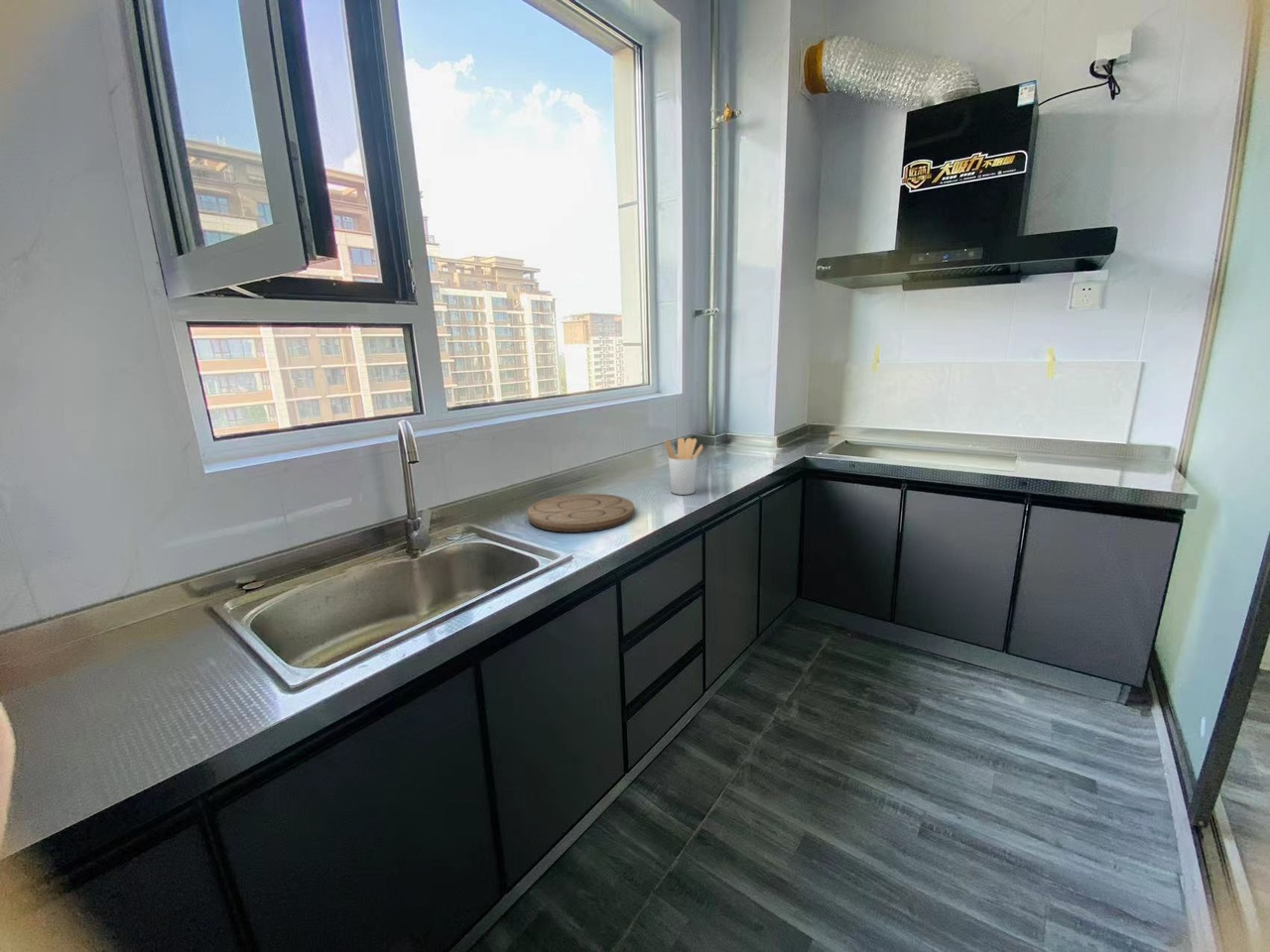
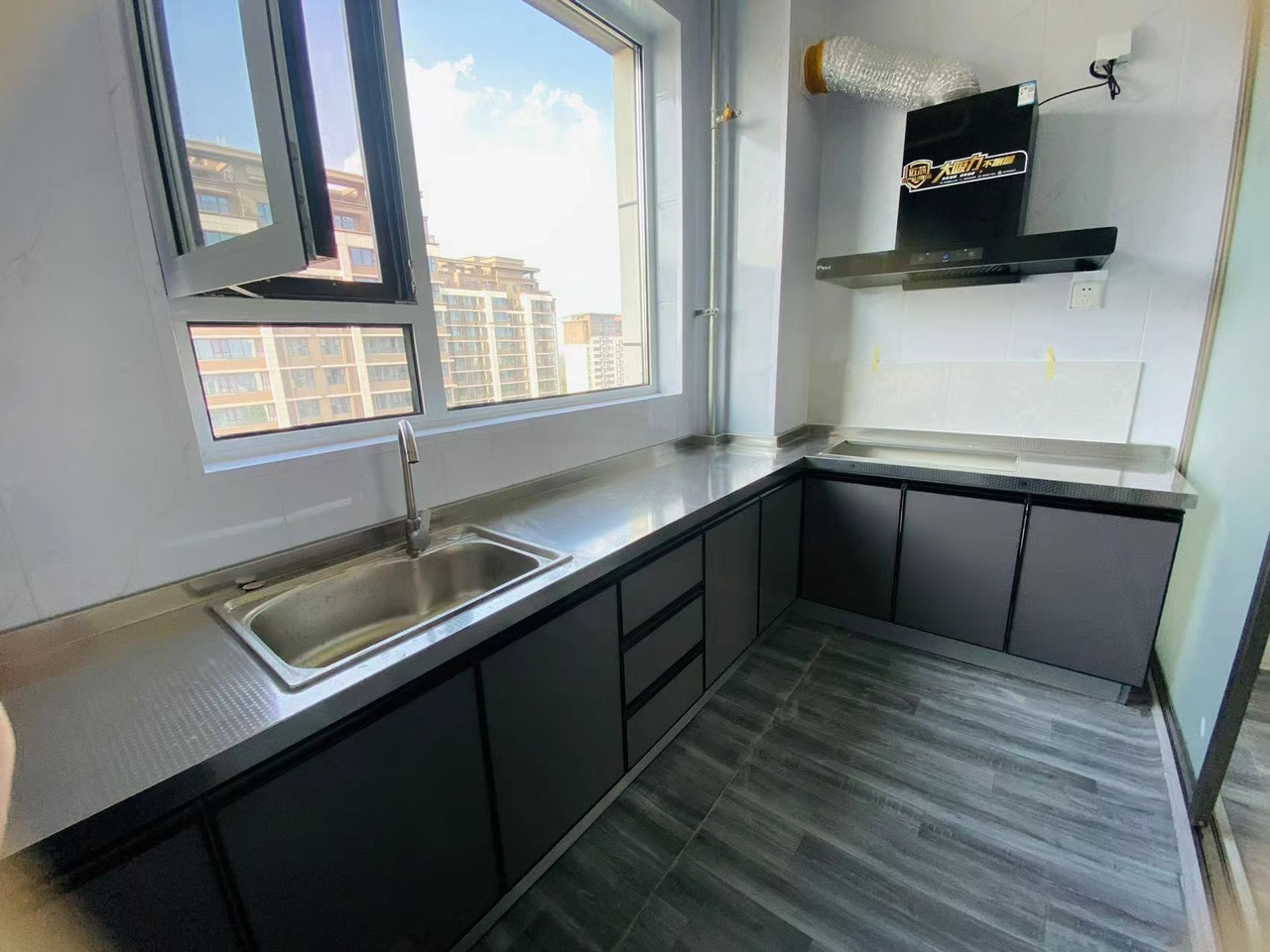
- utensil holder [664,437,704,496]
- cutting board [527,493,635,534]
